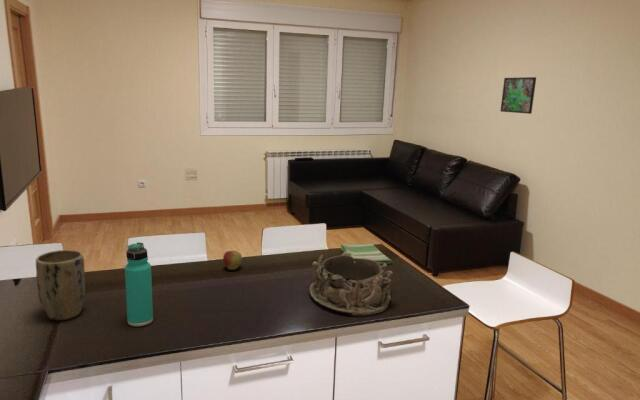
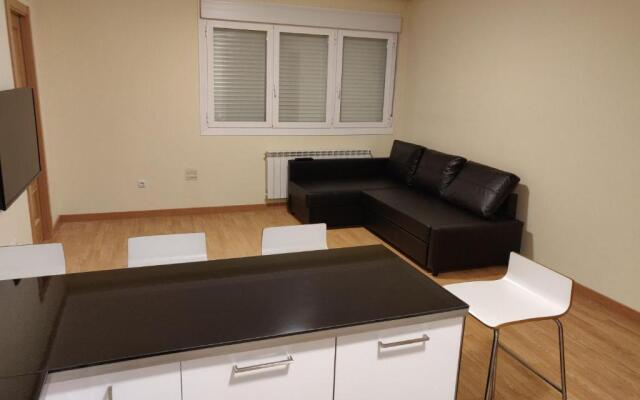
- plant pot [35,249,86,321]
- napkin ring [308,252,394,317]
- dish towel [339,242,393,265]
- thermos bottle [124,242,154,327]
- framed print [500,76,537,115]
- apple [222,248,243,271]
